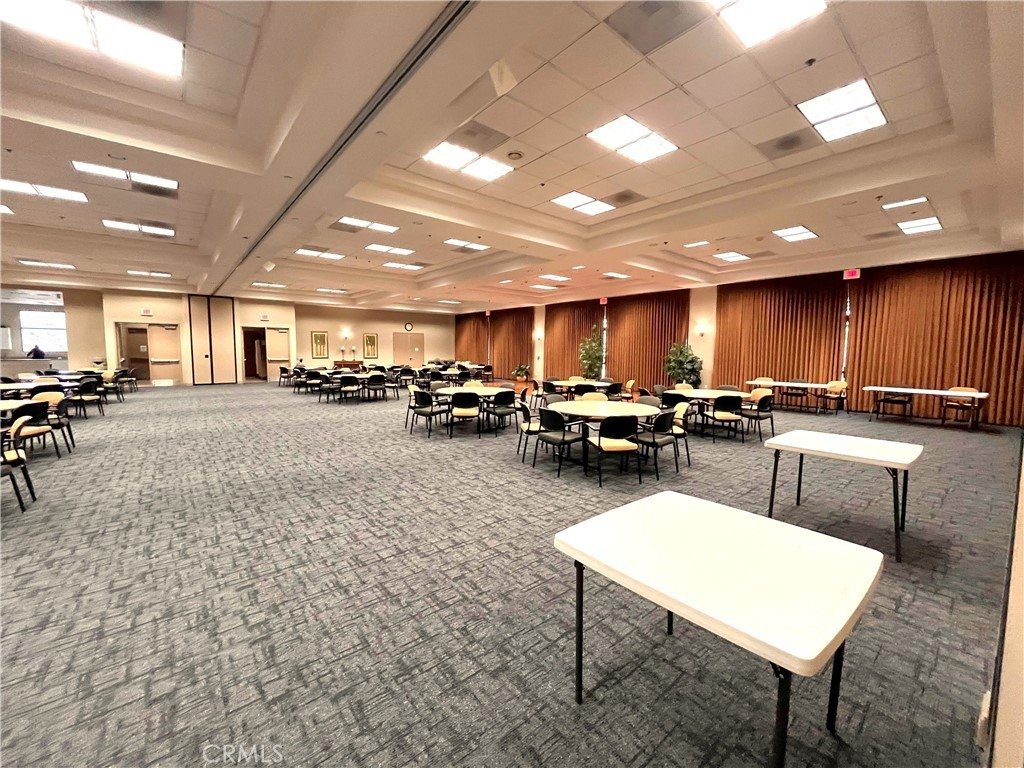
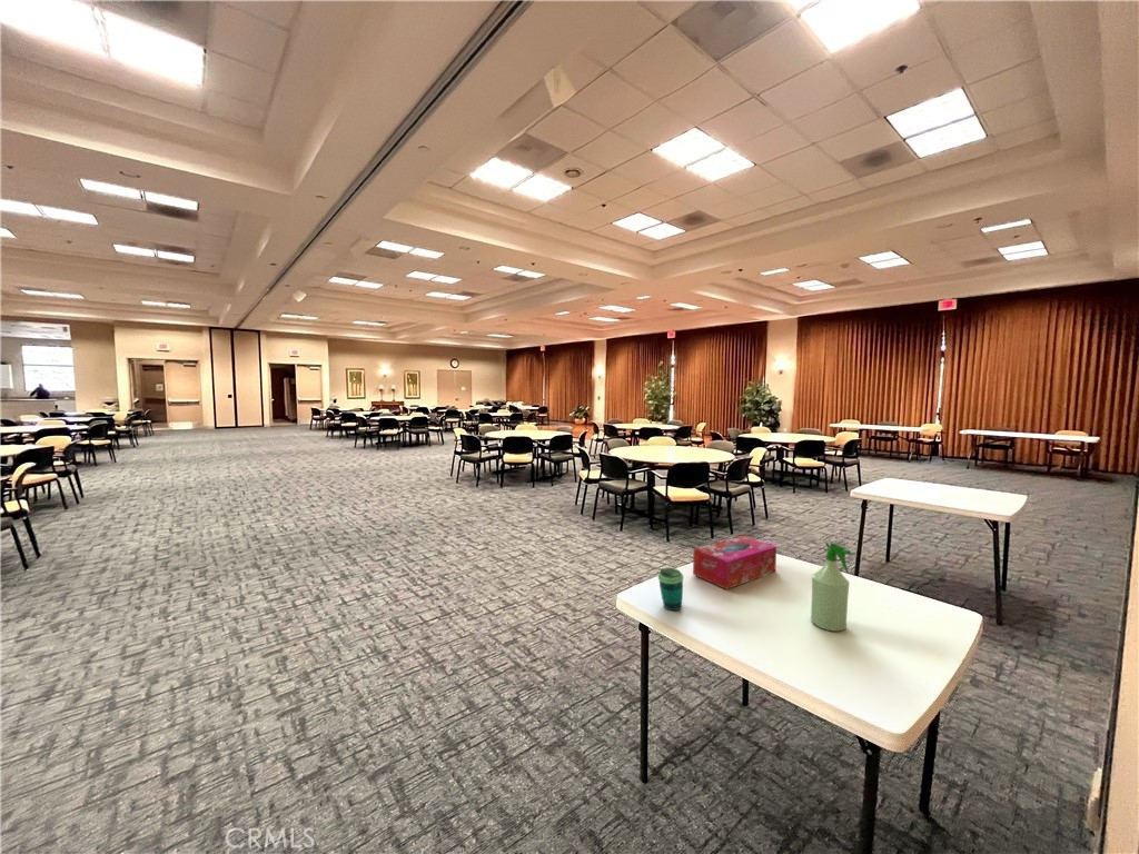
+ spray bottle [810,540,852,633]
+ cup [657,567,684,612]
+ tissue box [692,535,778,590]
